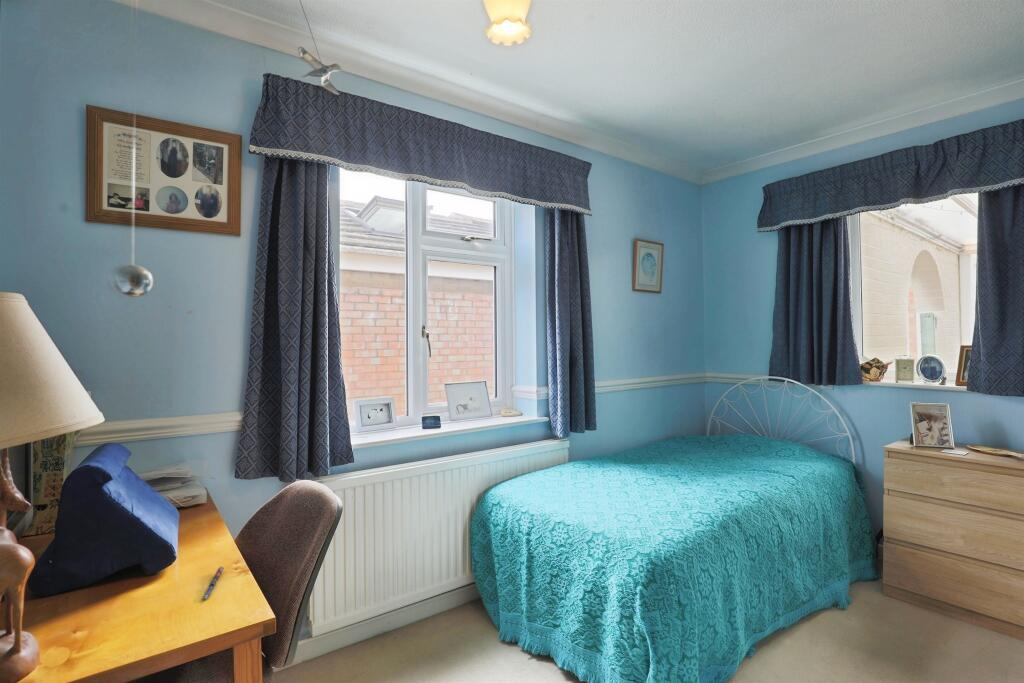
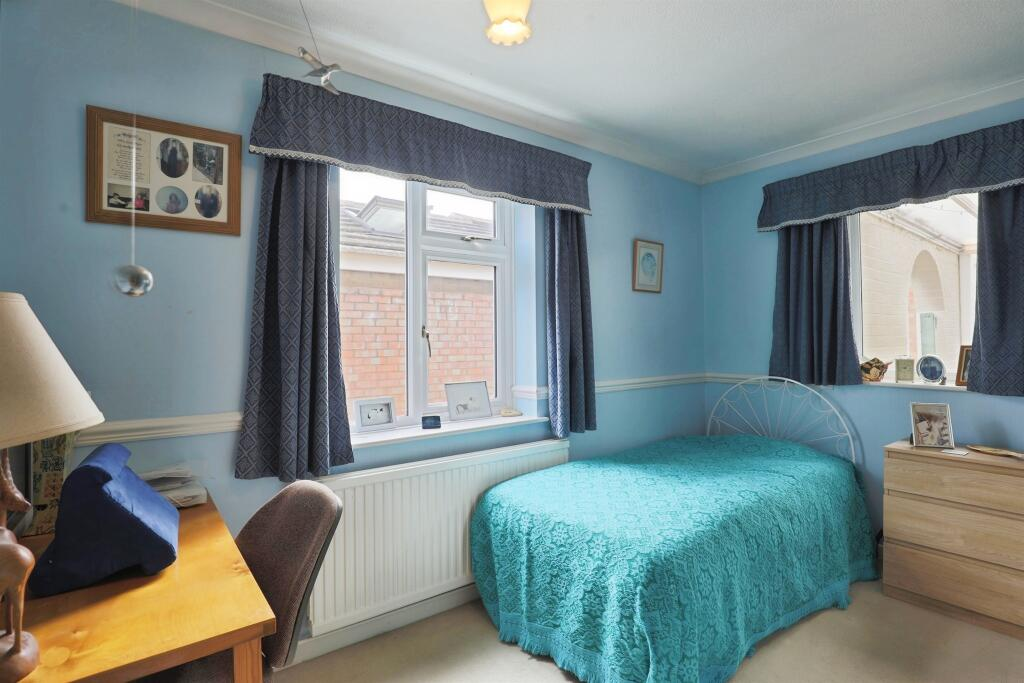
- pen [200,566,225,601]
